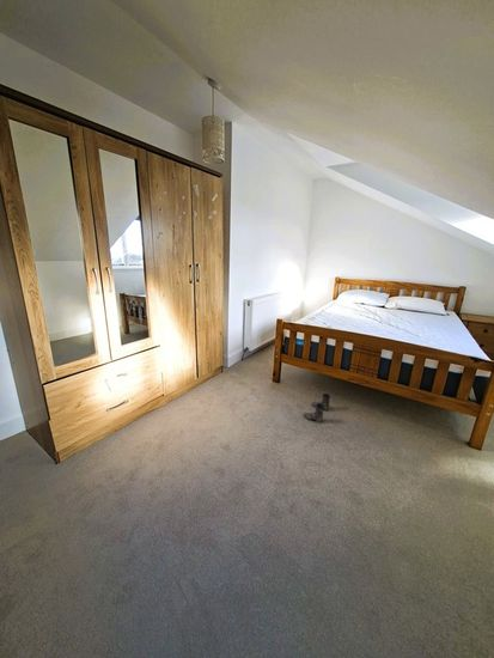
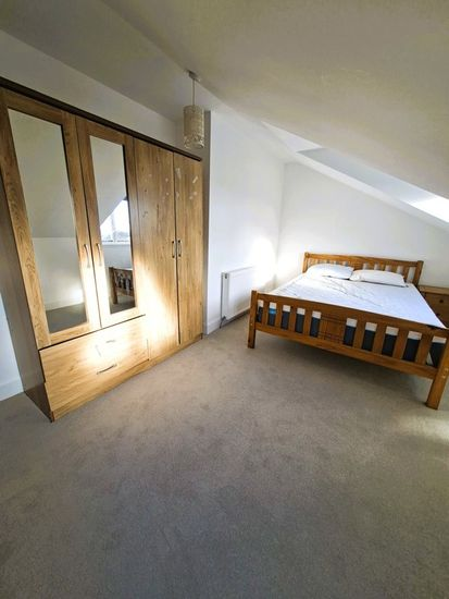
- boots [303,392,331,424]
